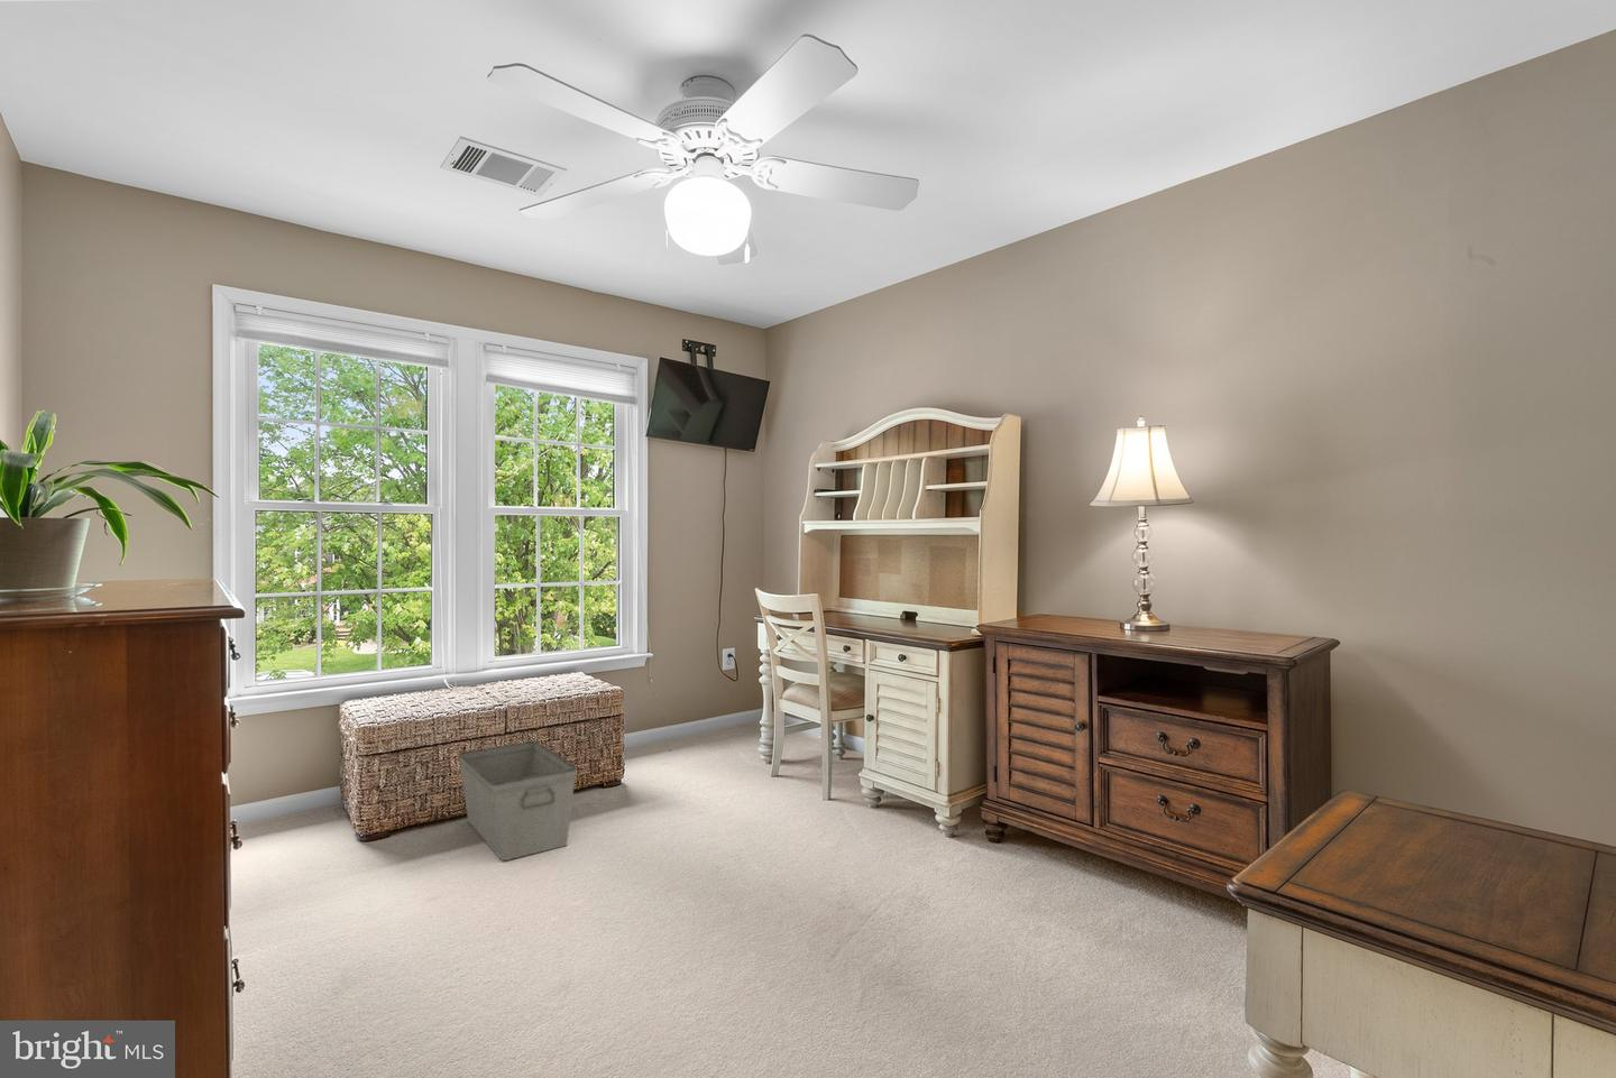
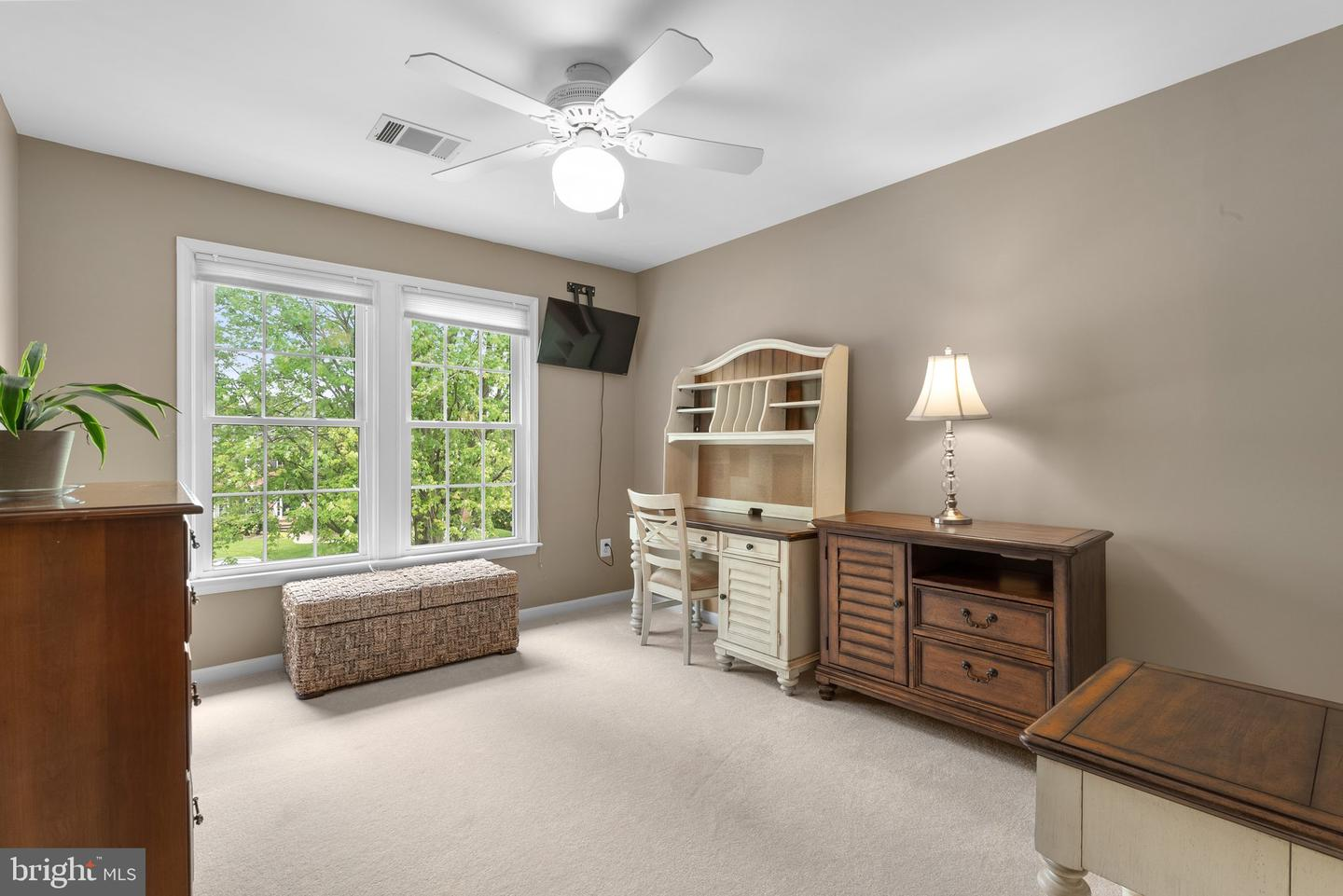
- storage bin [457,739,578,861]
